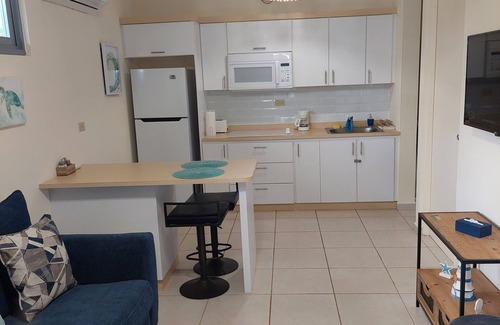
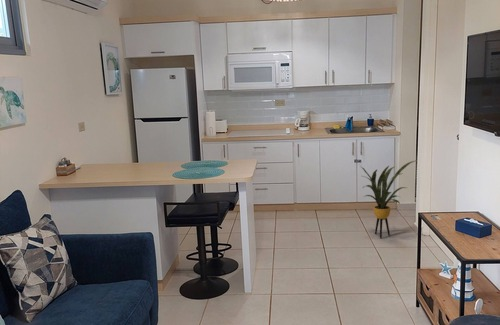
+ house plant [359,159,418,239]
